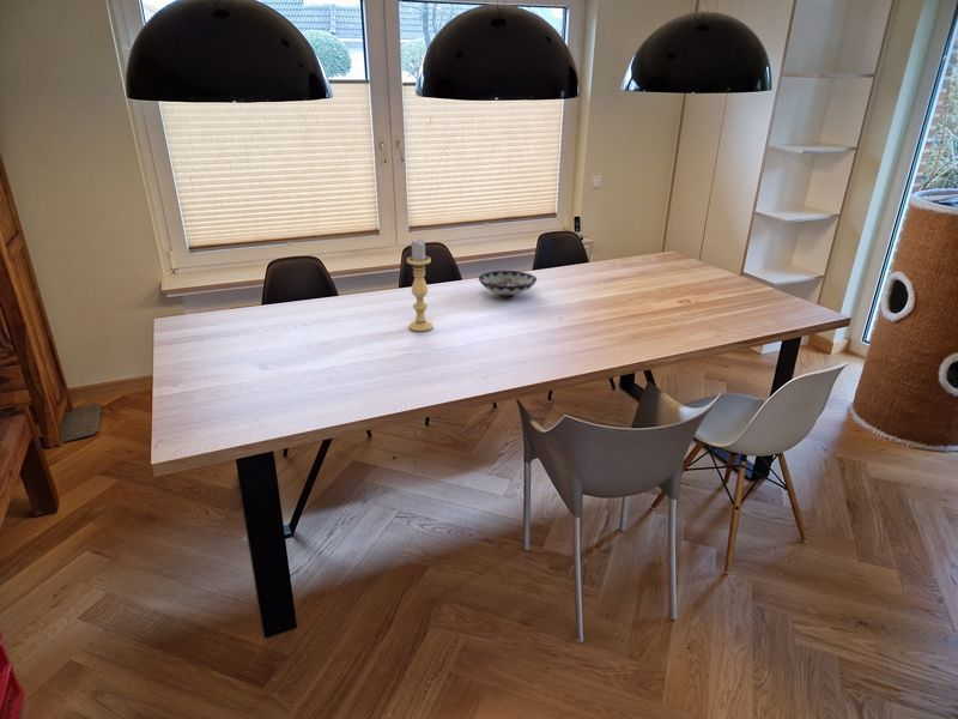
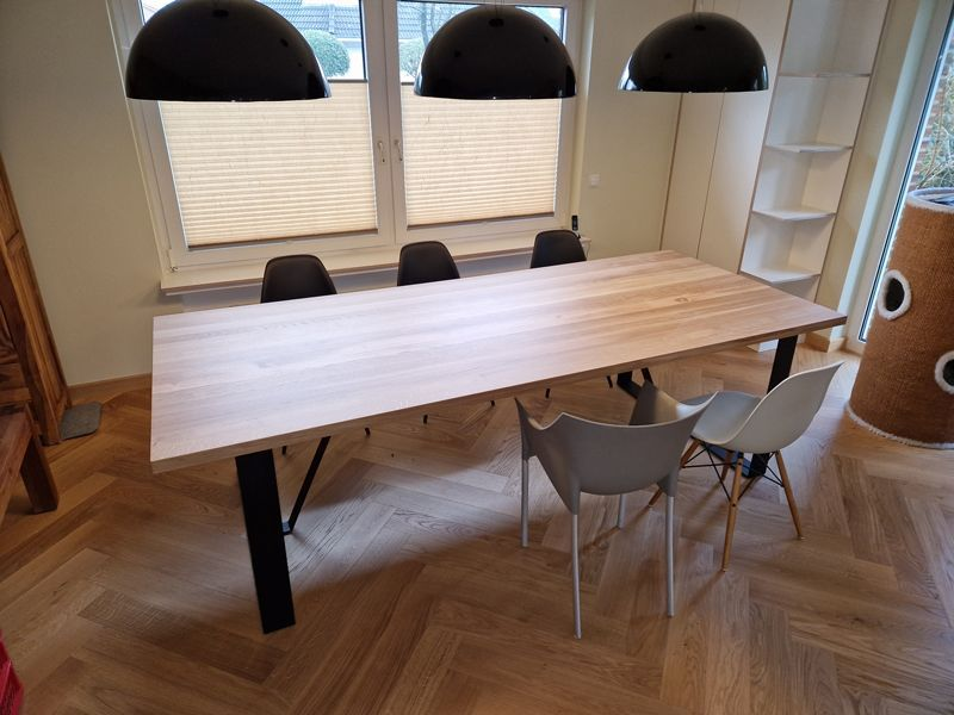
- bowl [478,270,538,298]
- candle holder [406,238,435,333]
